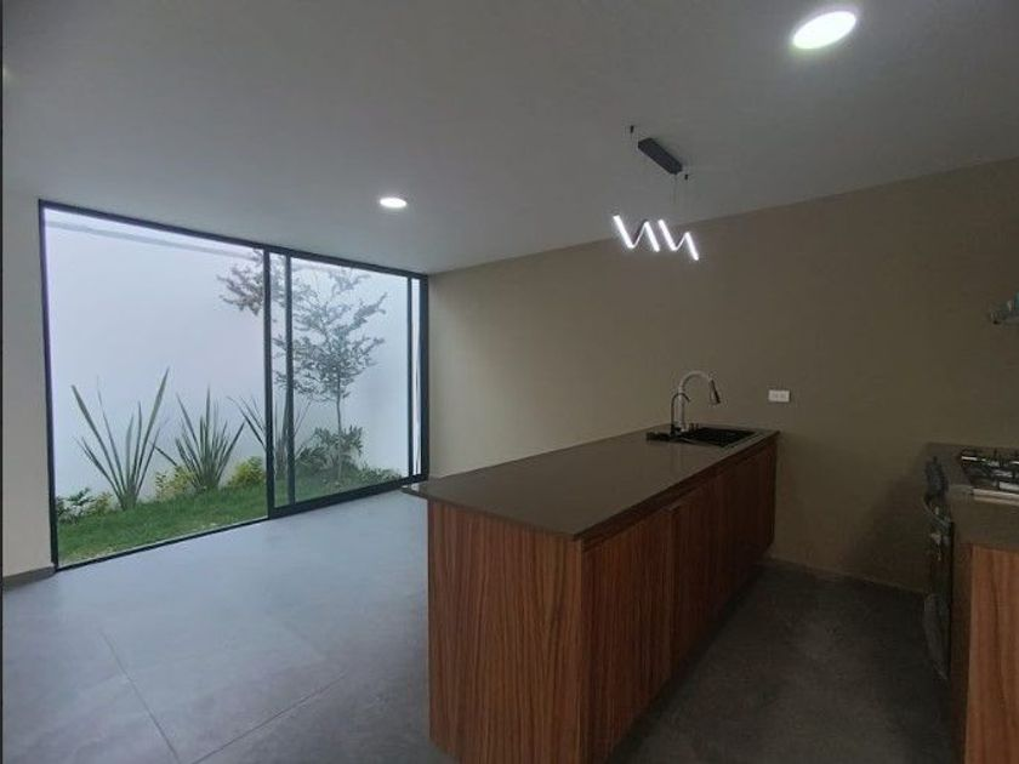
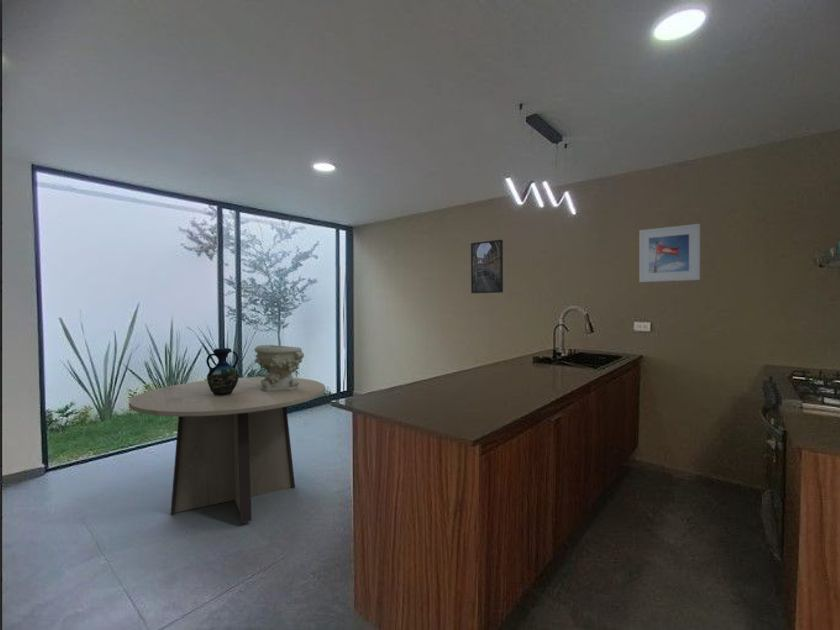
+ vase [205,347,239,395]
+ decorative bowl [253,344,305,391]
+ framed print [638,223,701,283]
+ dining table [128,376,326,524]
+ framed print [470,239,504,294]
